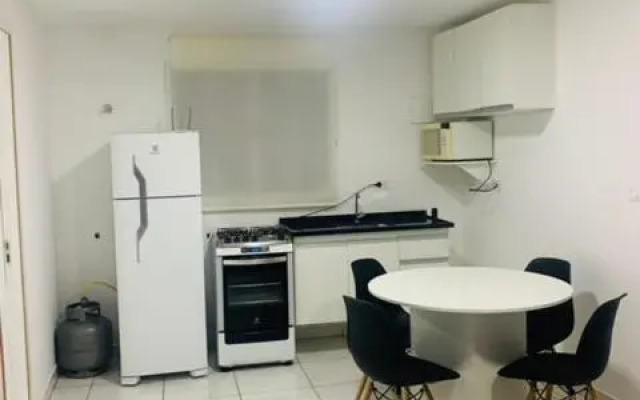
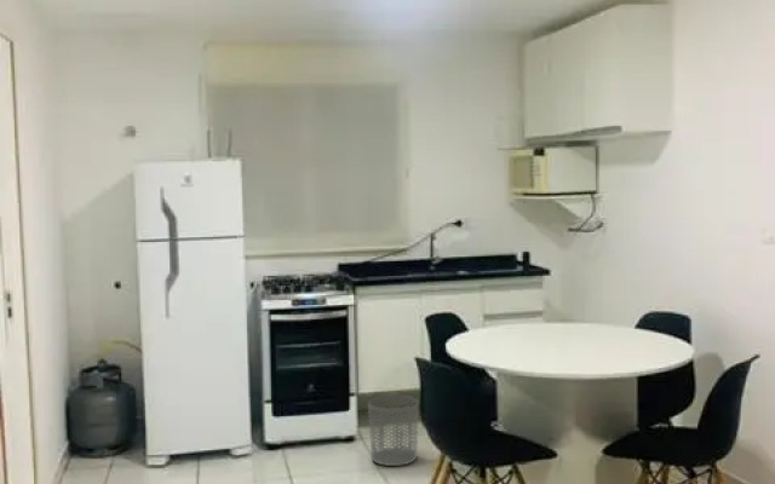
+ waste bin [367,394,419,467]
